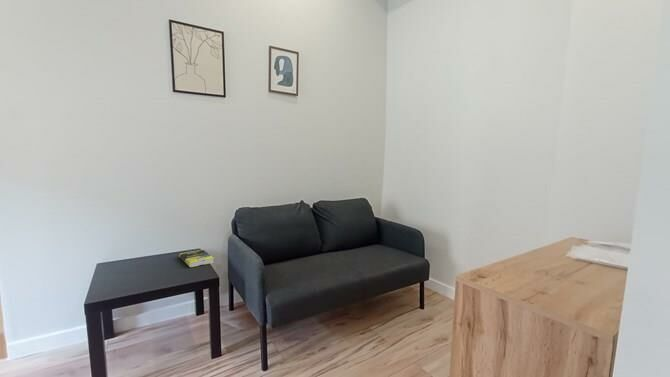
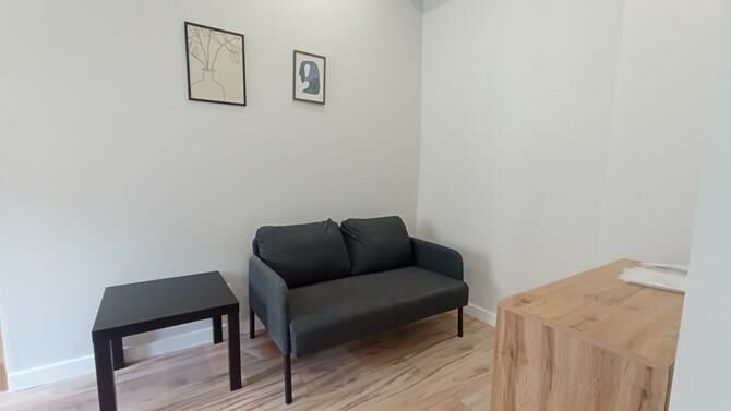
- book [178,249,215,268]
